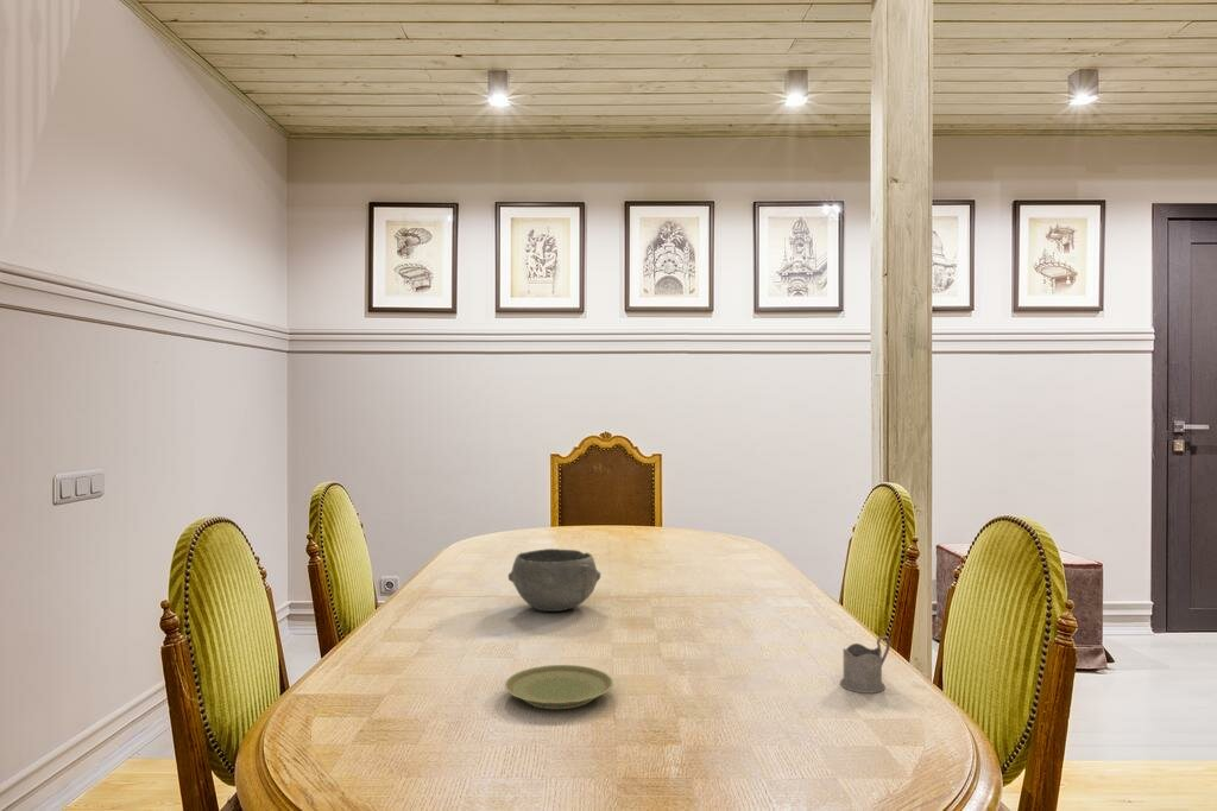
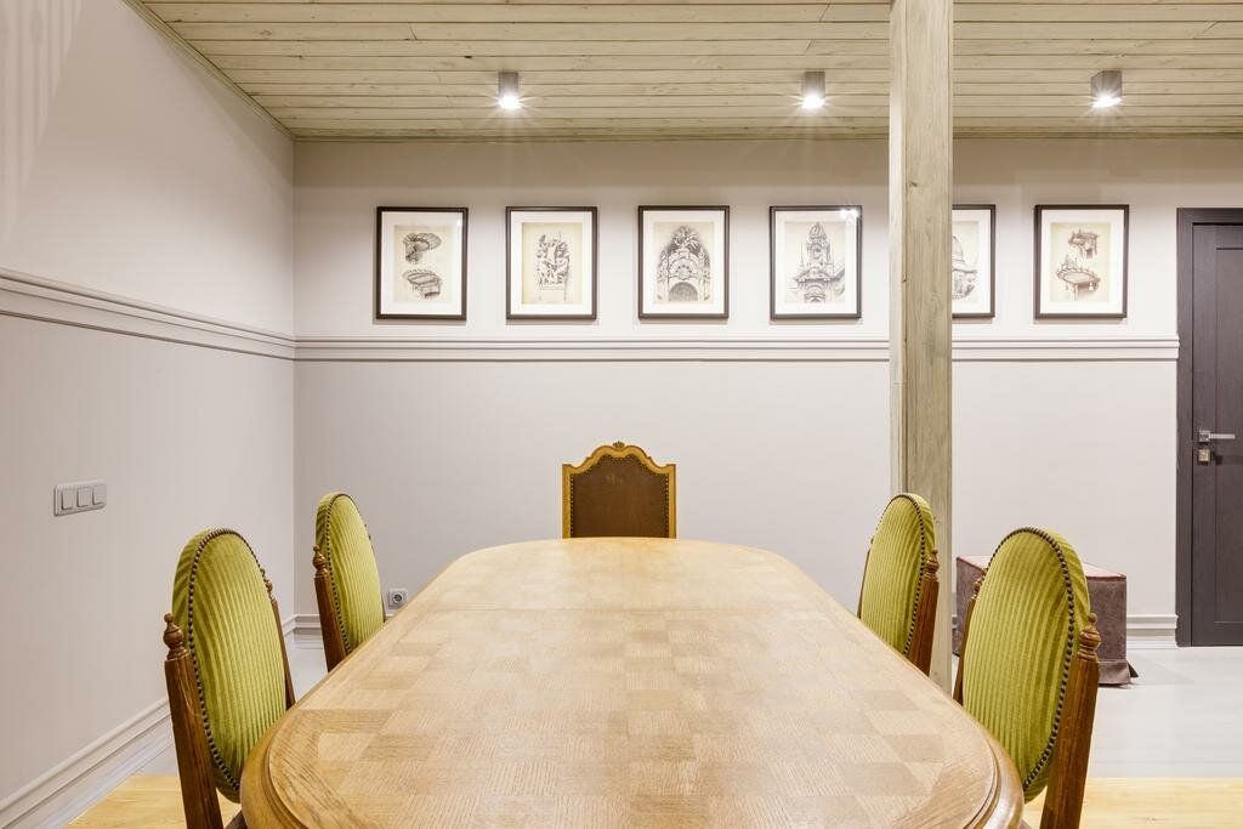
- plate [504,664,614,710]
- bowl [507,547,601,613]
- tea glass holder [839,635,891,695]
